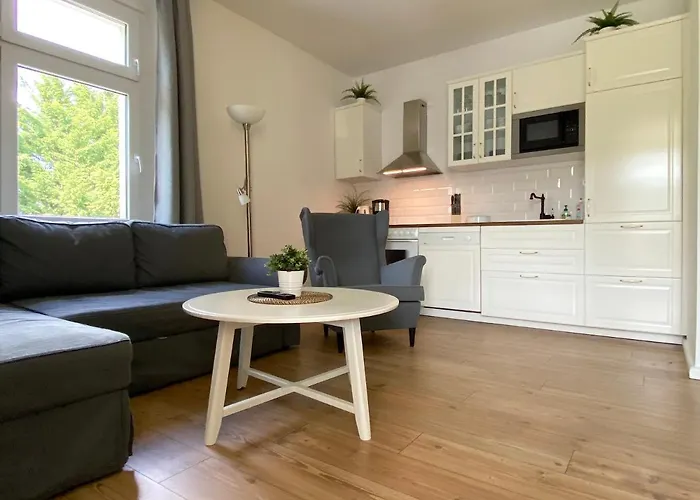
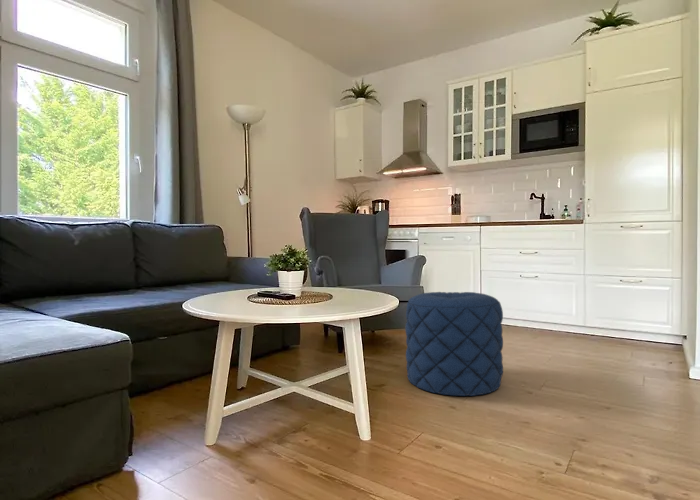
+ pouf [404,291,504,397]
